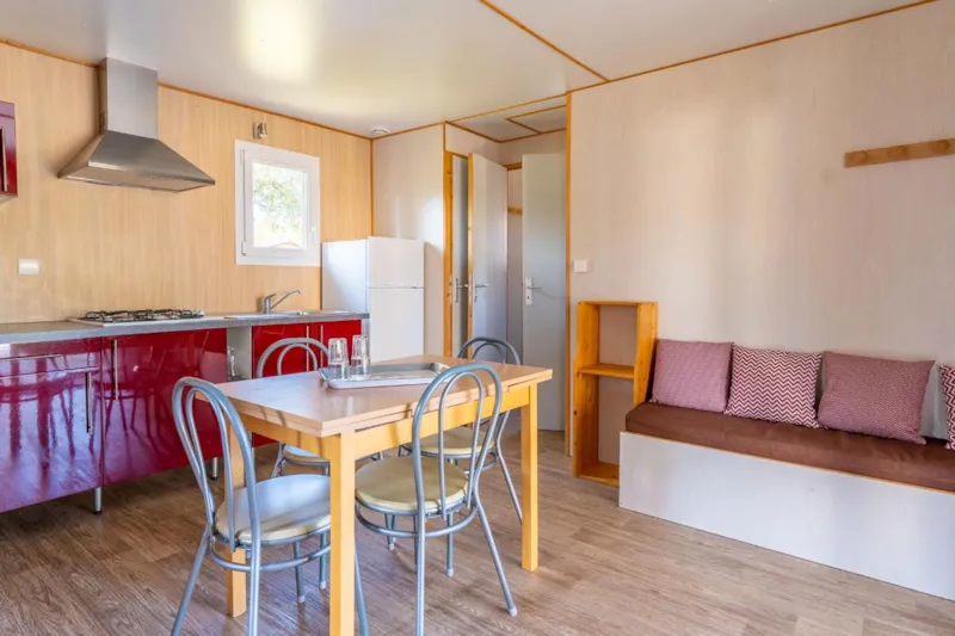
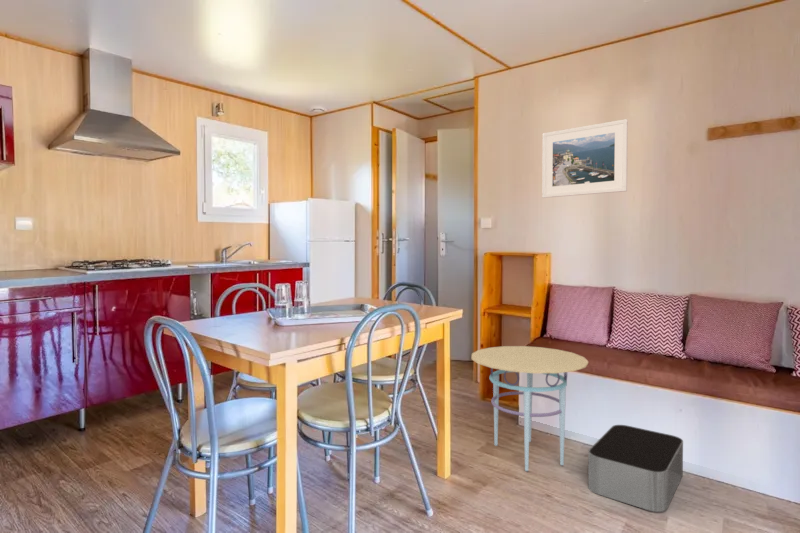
+ storage bin [587,424,684,513]
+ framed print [541,118,629,199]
+ side table [471,345,589,472]
